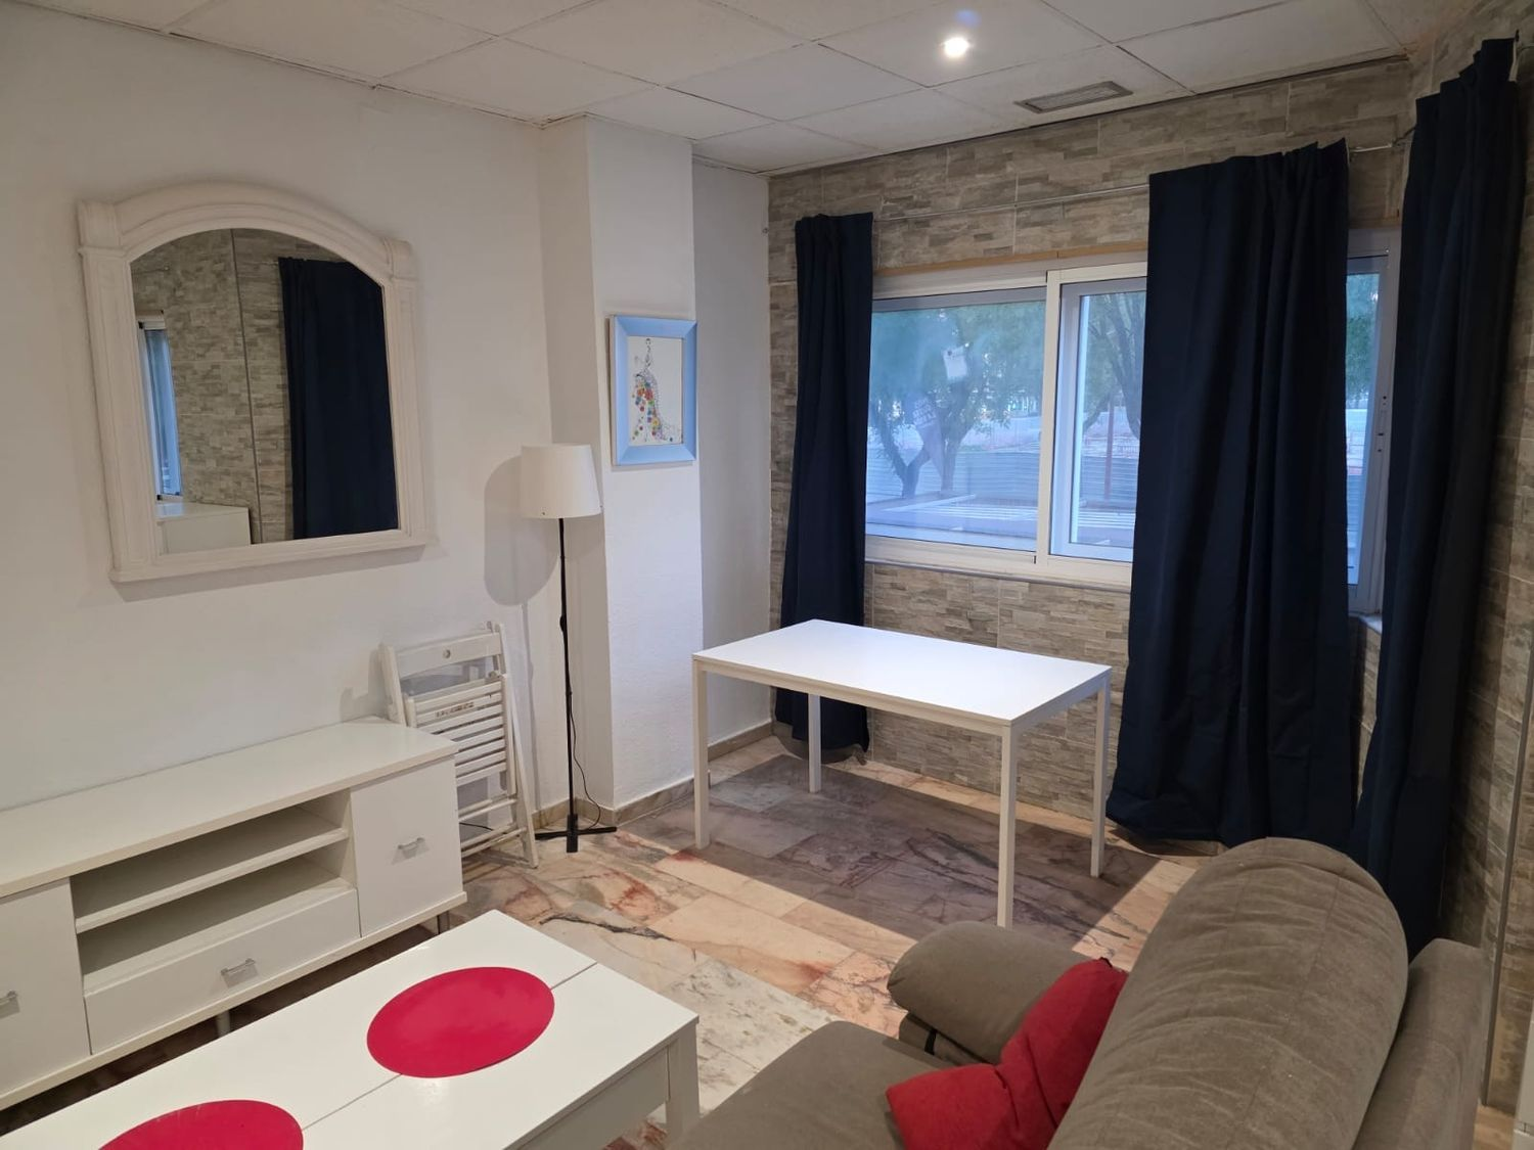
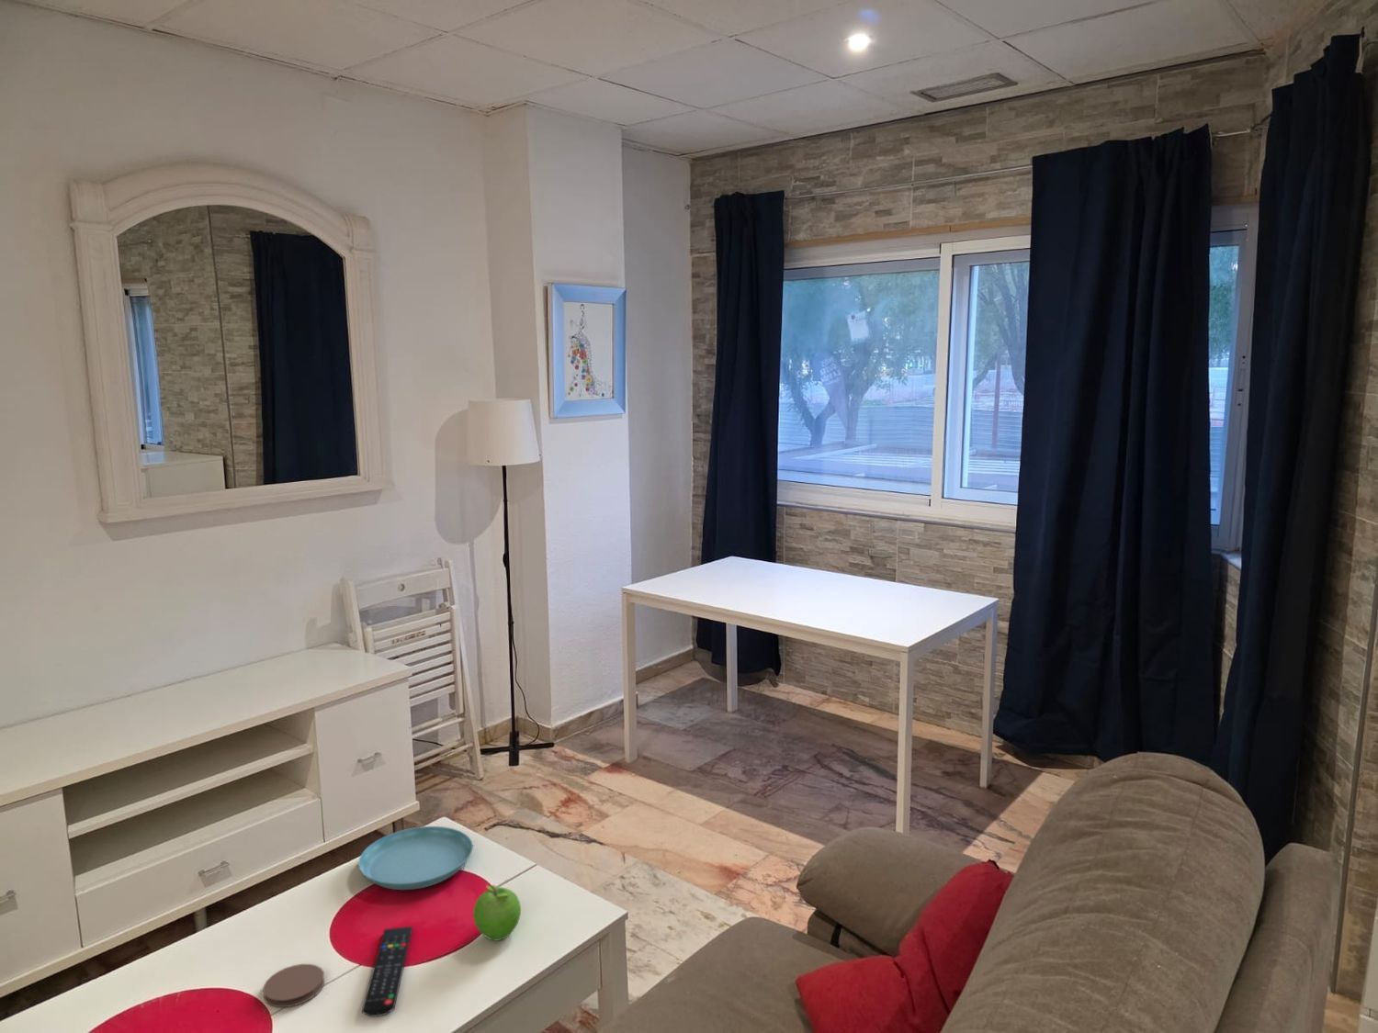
+ coaster [261,964,326,1008]
+ fruit [472,884,522,941]
+ saucer [357,826,474,891]
+ remote control [361,926,413,1018]
